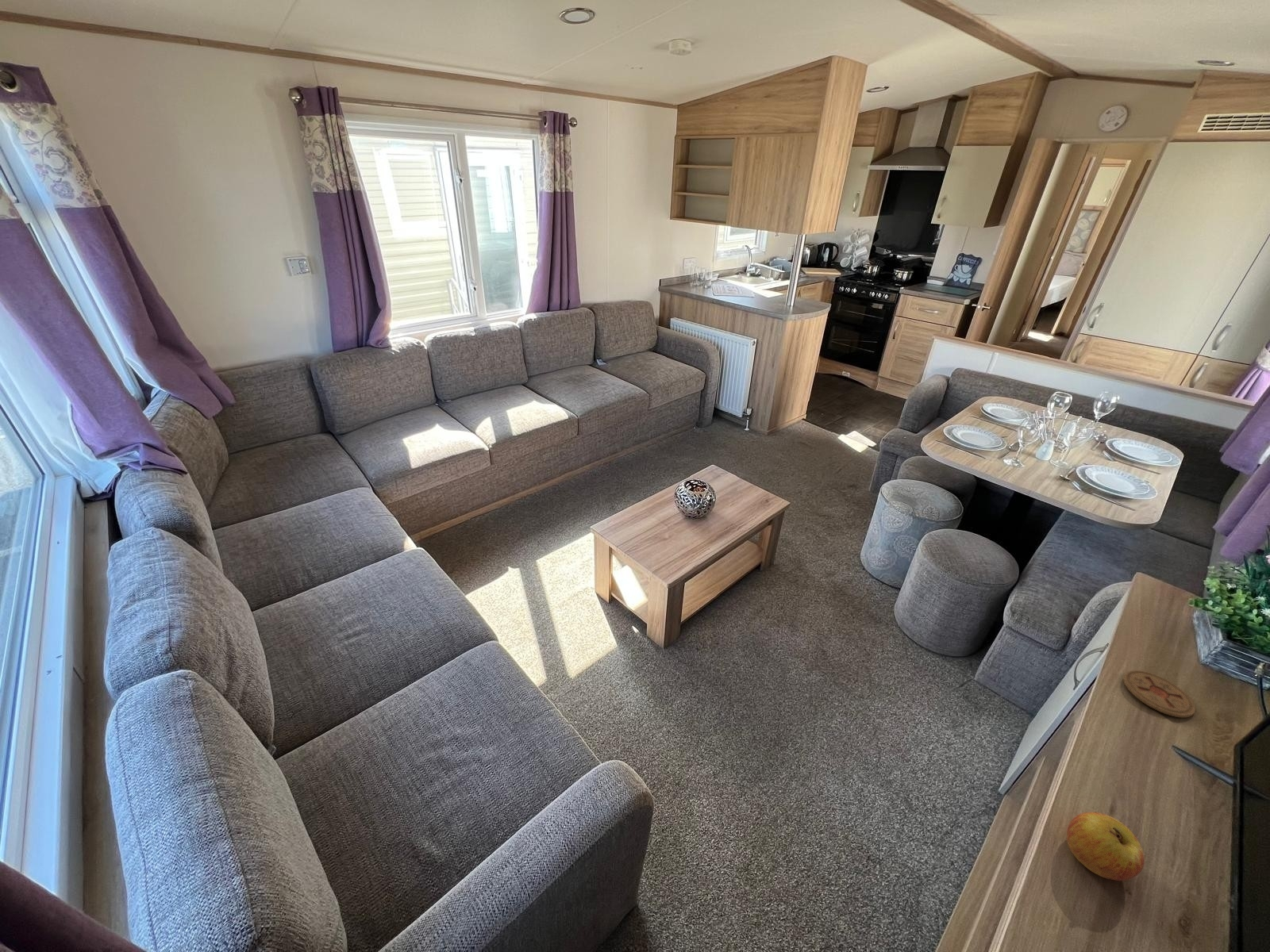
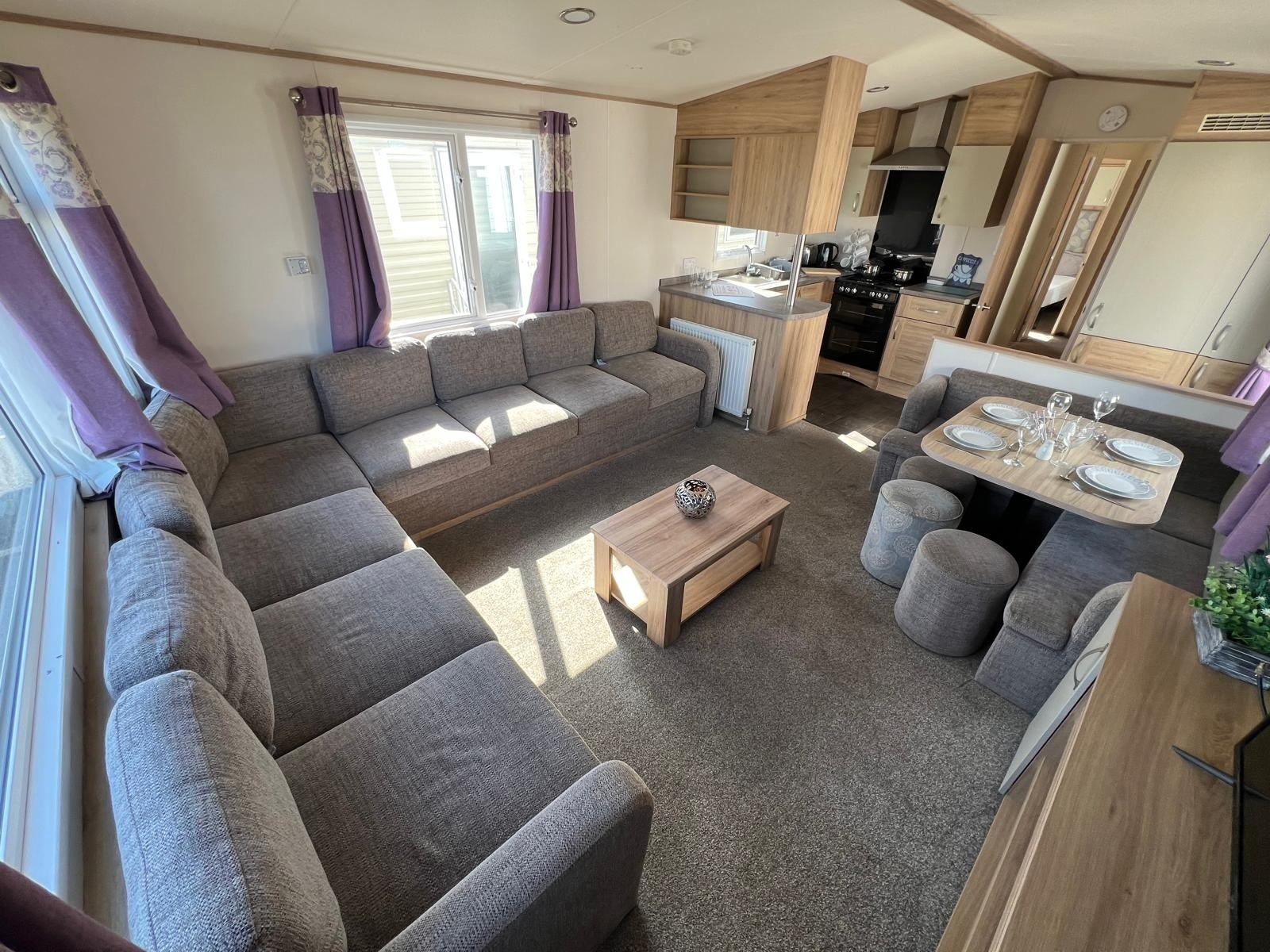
- apple [1066,812,1145,881]
- coaster [1122,670,1196,719]
